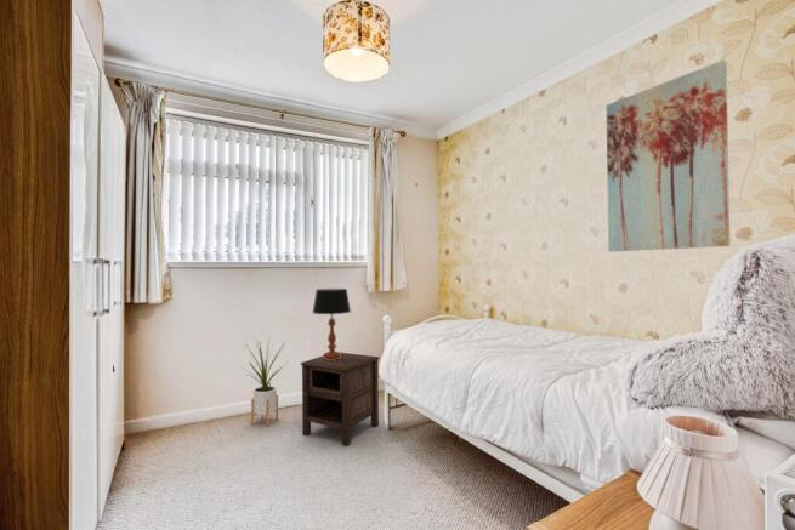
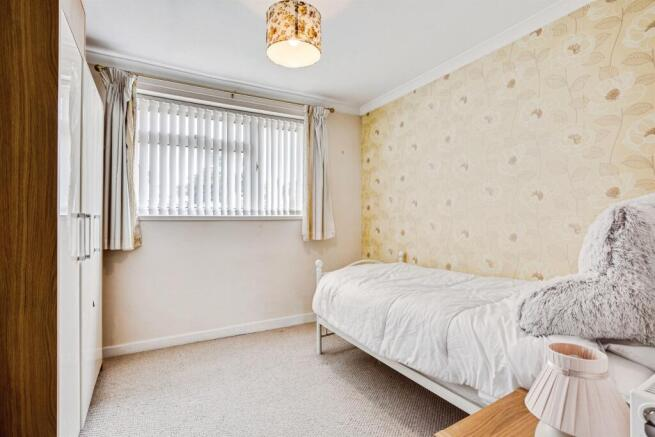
- table lamp [312,287,352,360]
- wall art [604,59,731,252]
- nightstand [299,352,381,446]
- house plant [240,338,289,427]
